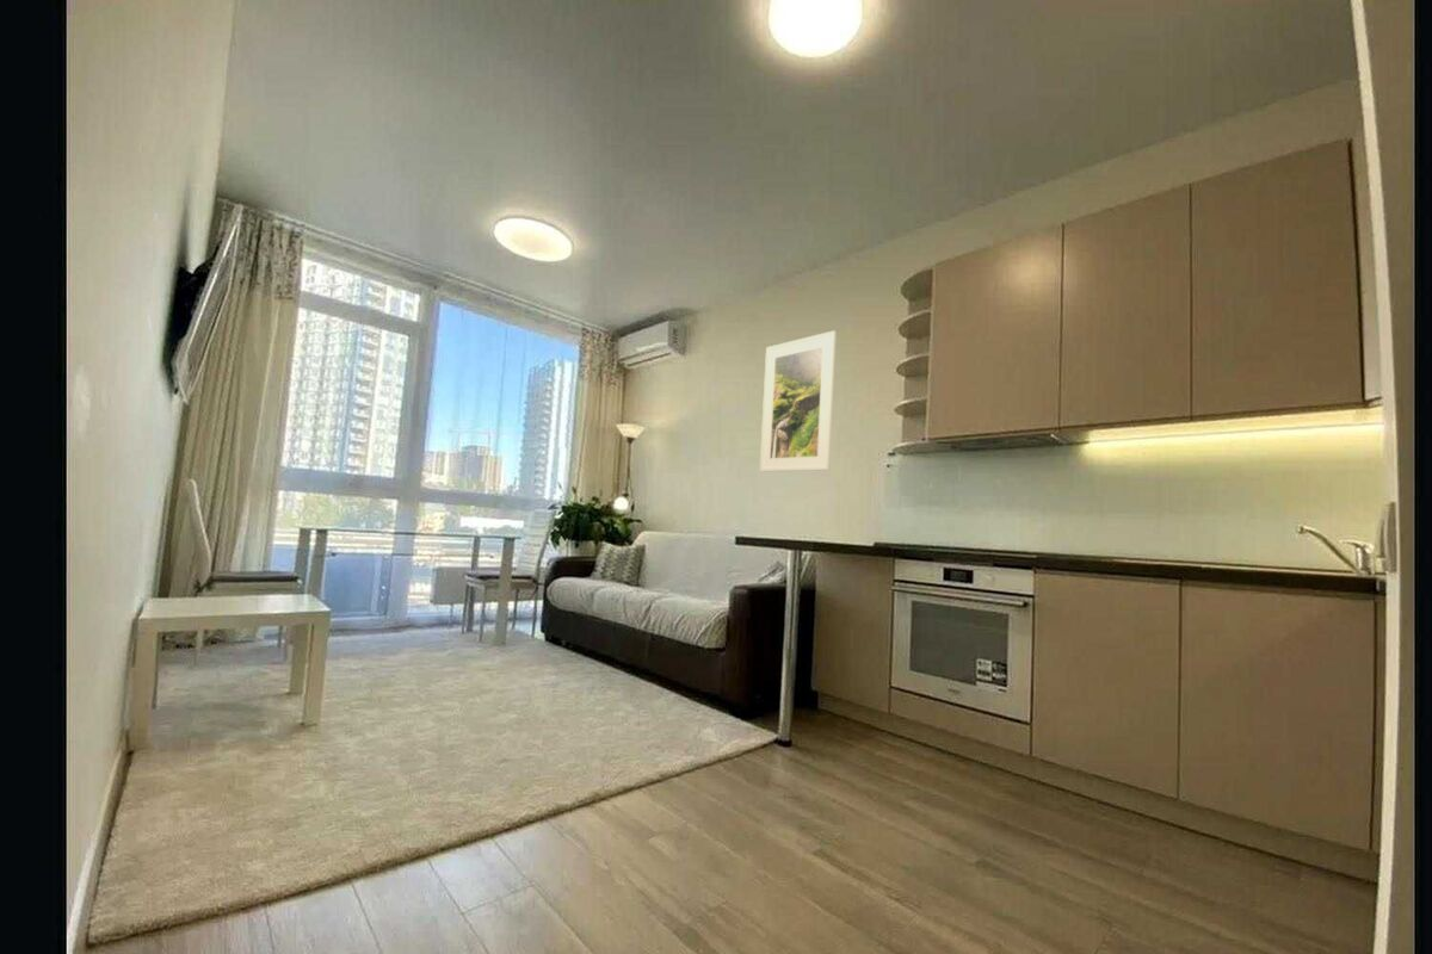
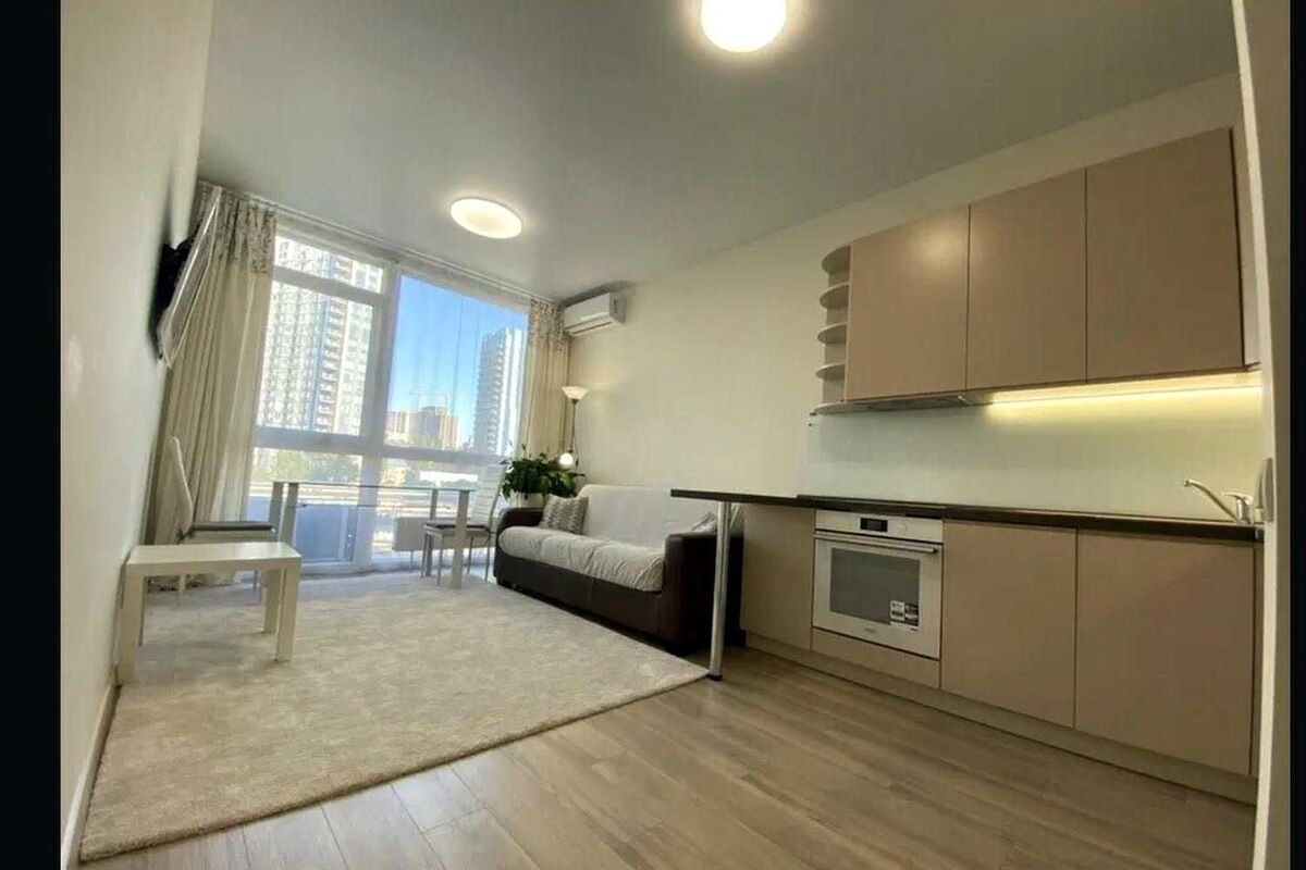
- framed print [759,329,838,473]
